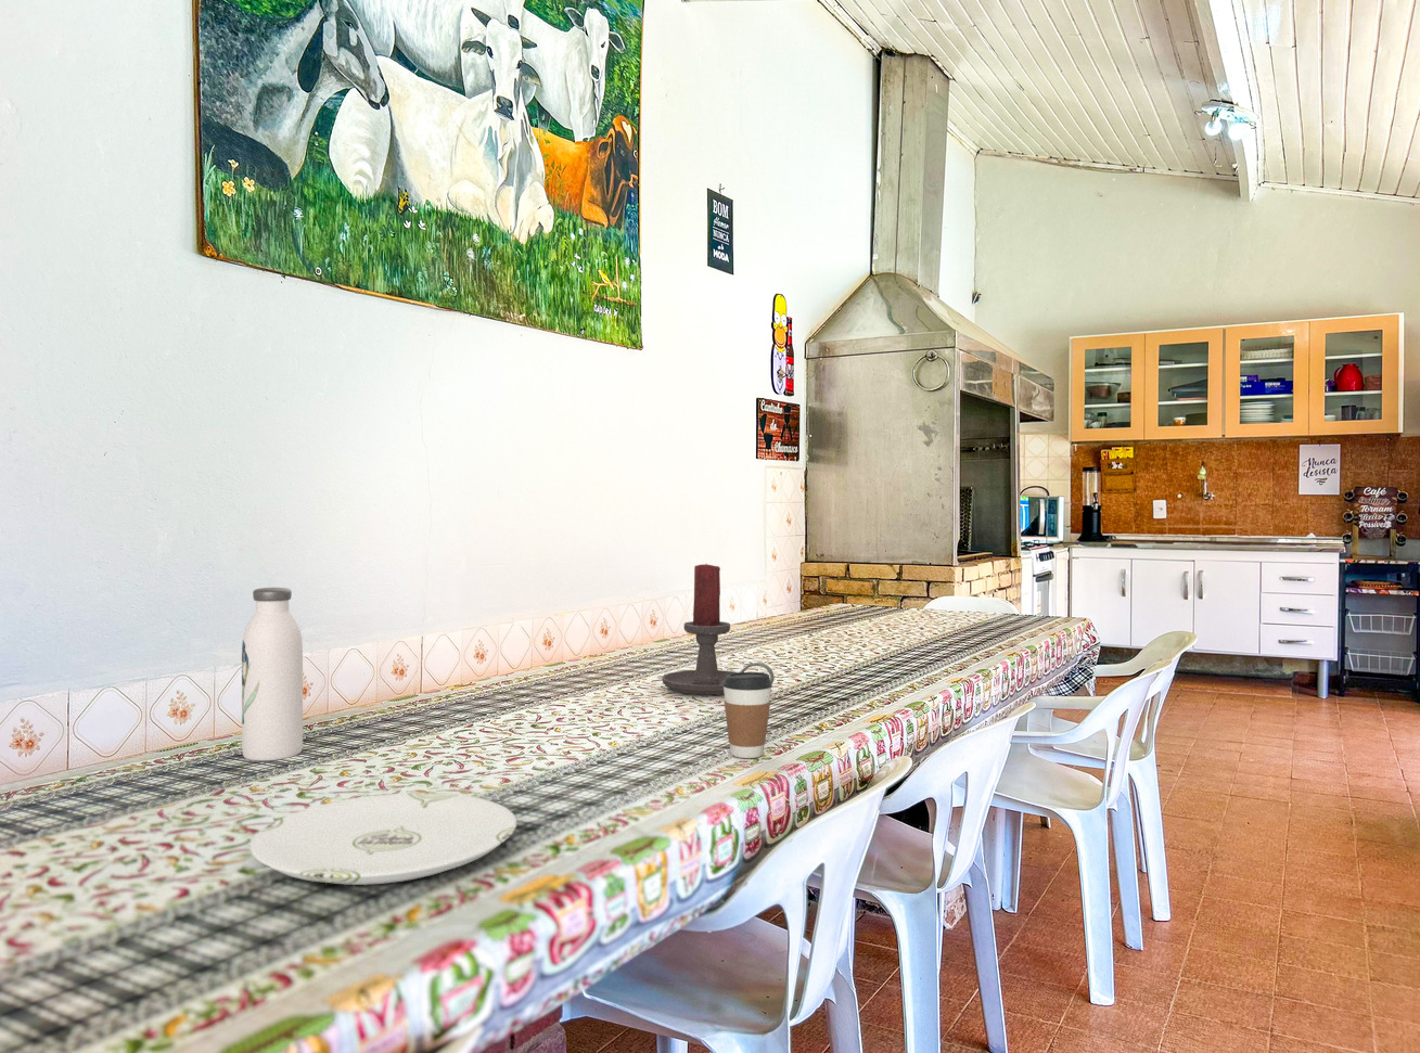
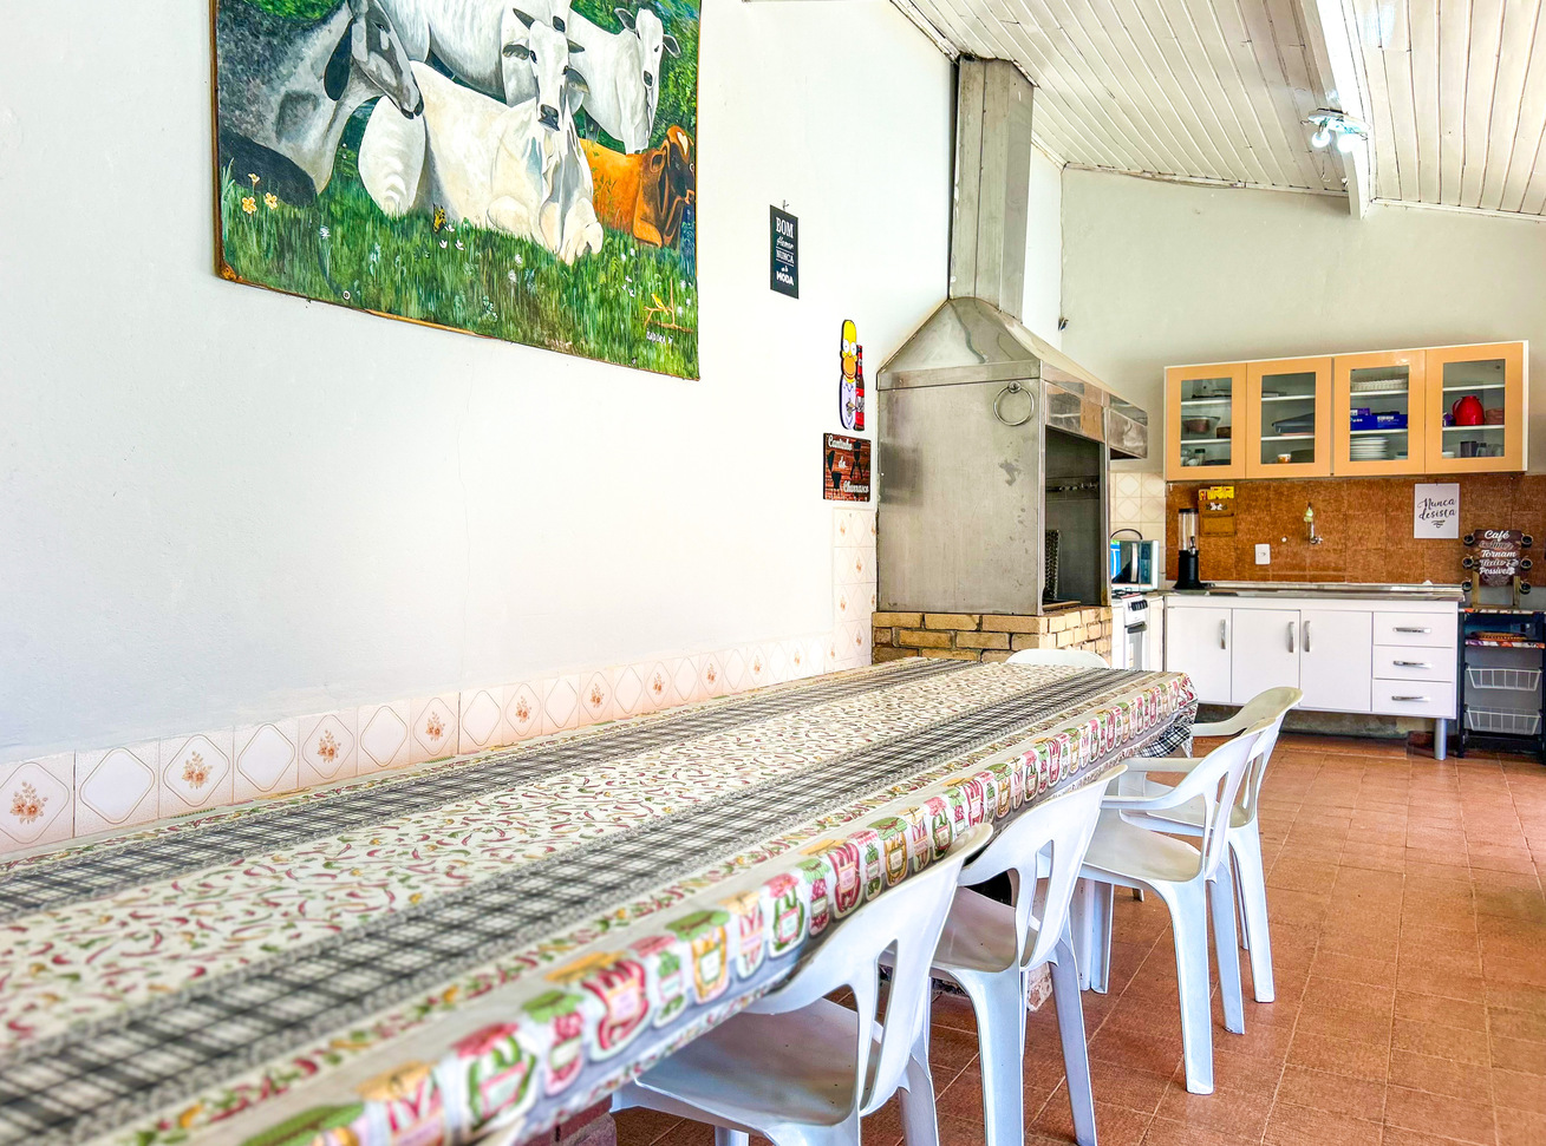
- water bottle [241,586,304,762]
- candle holder [660,563,775,695]
- plate [250,792,518,886]
- coffee cup [722,671,773,759]
